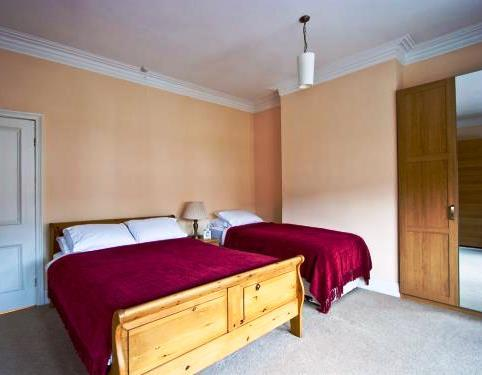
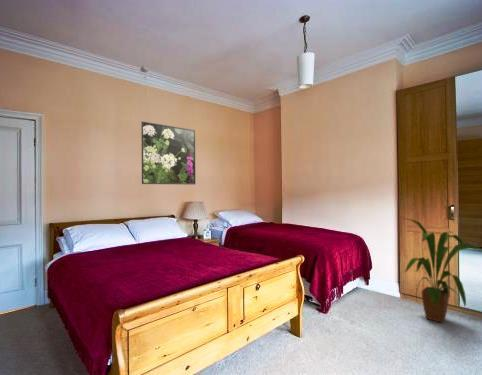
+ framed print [140,121,196,185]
+ house plant [402,217,482,324]
